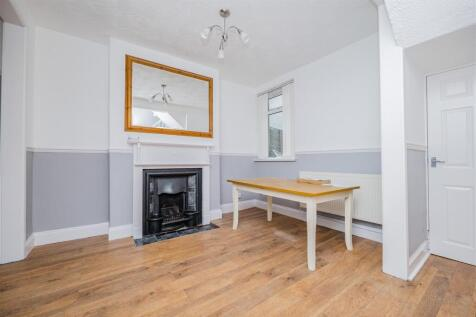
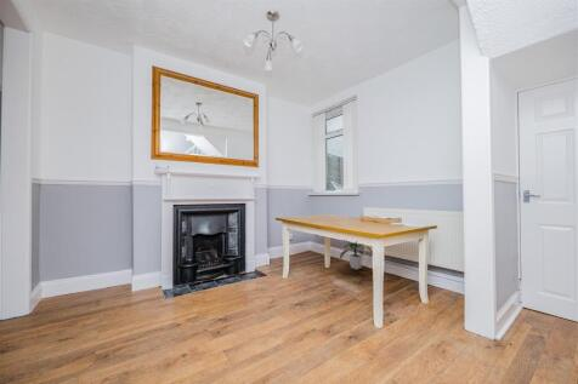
+ indoor plant [339,240,373,270]
